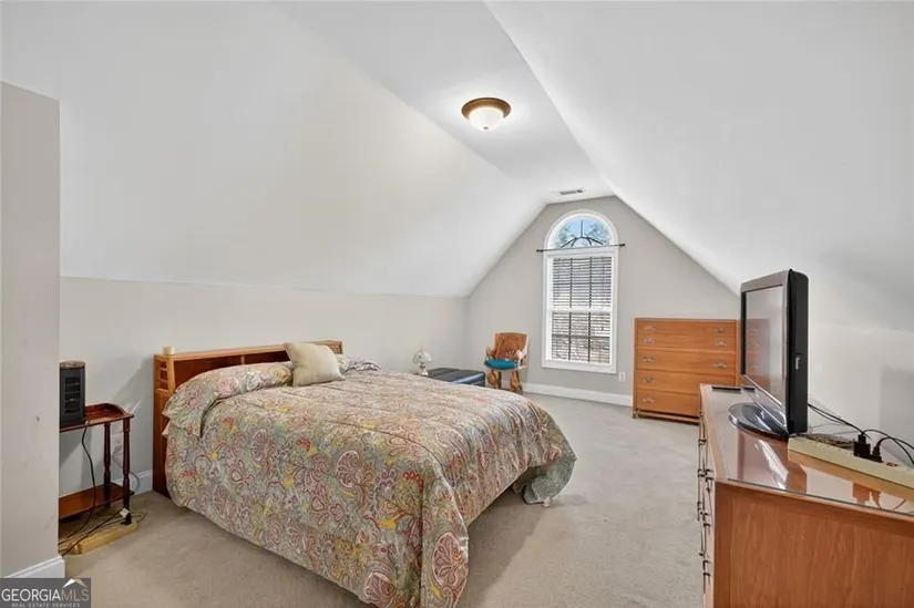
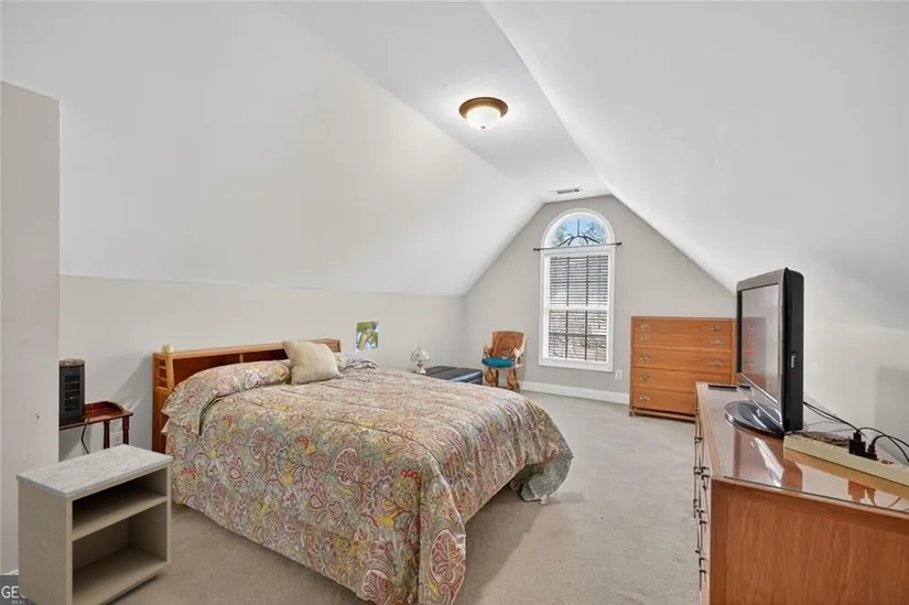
+ nightstand [14,443,174,605]
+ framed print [353,320,379,353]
